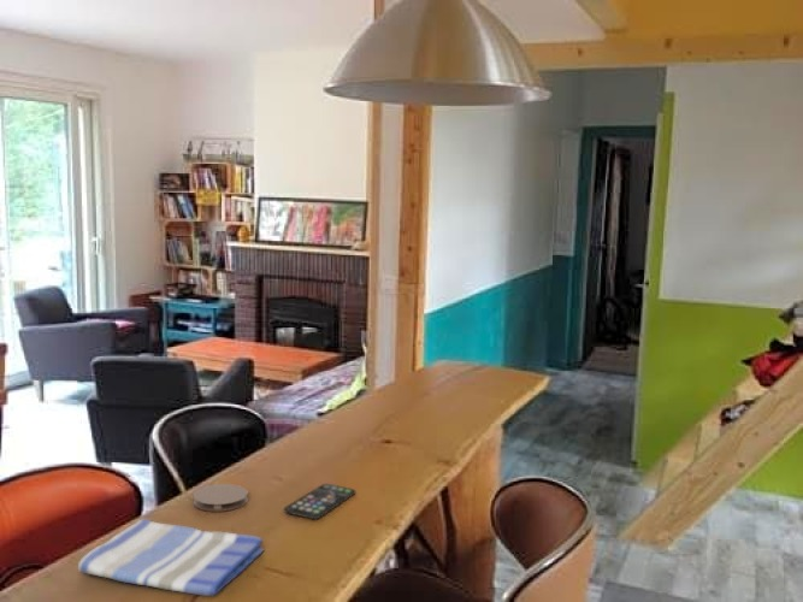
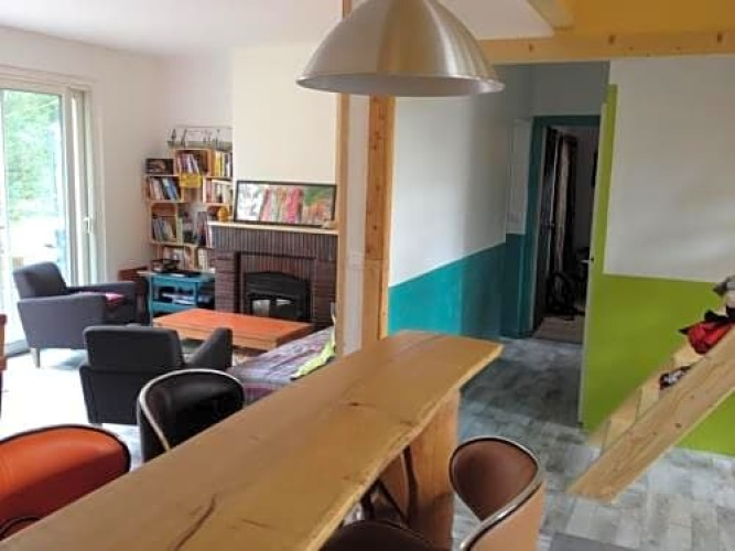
- coaster [193,483,249,513]
- smartphone [283,483,356,520]
- dish towel [77,518,265,597]
